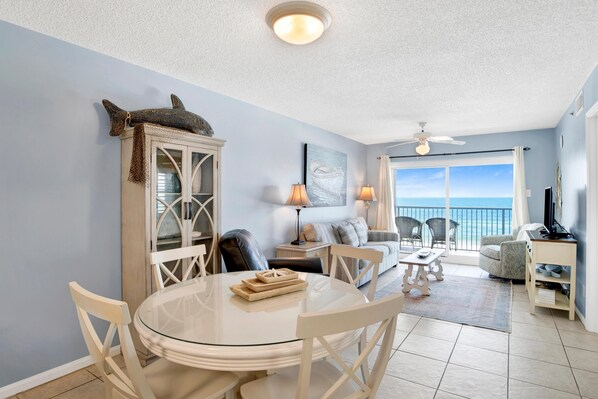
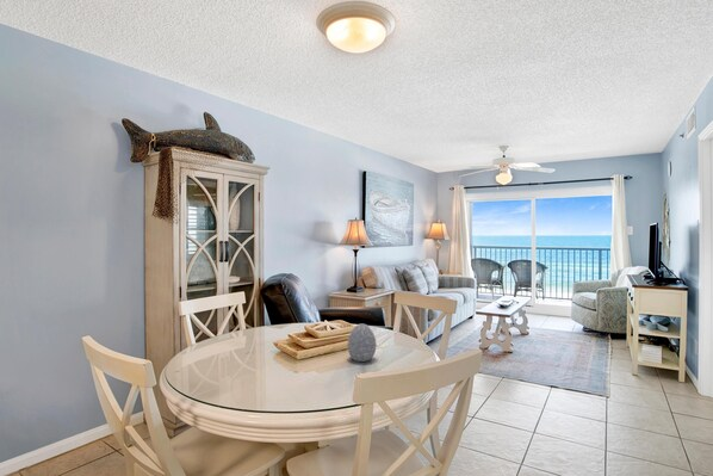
+ decorative egg [347,322,377,363]
